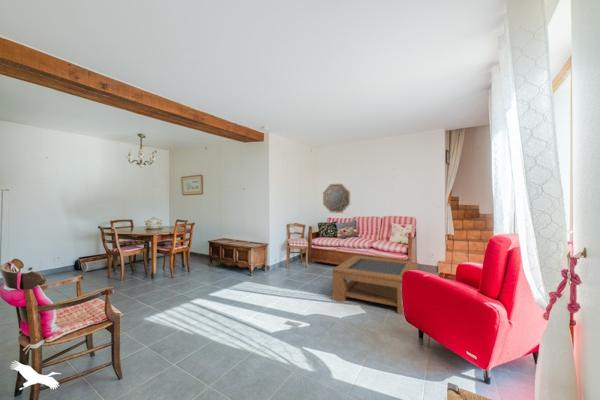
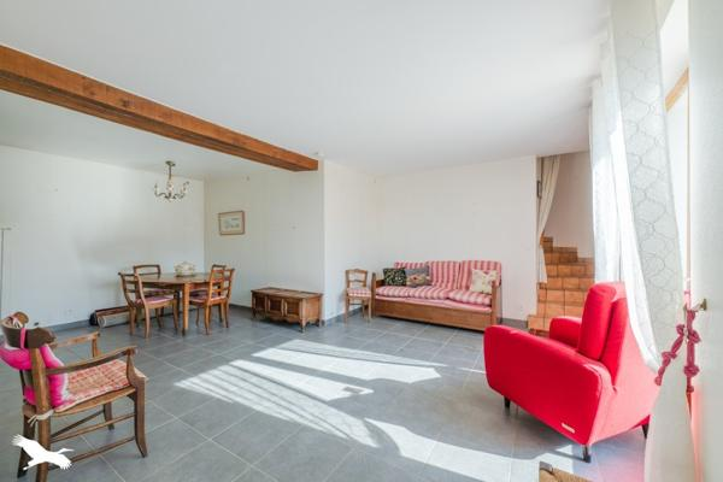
- coffee table [331,255,419,316]
- home mirror [322,183,351,214]
